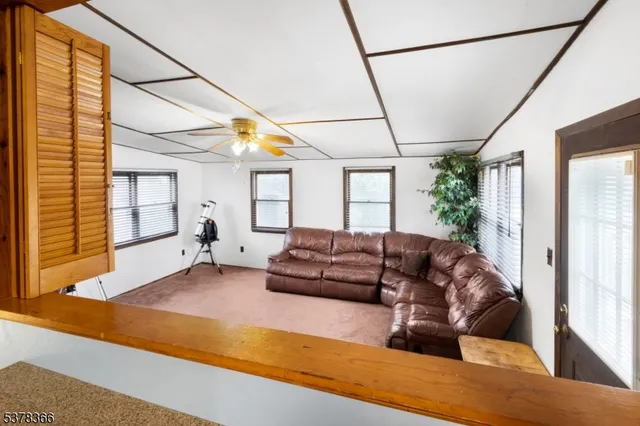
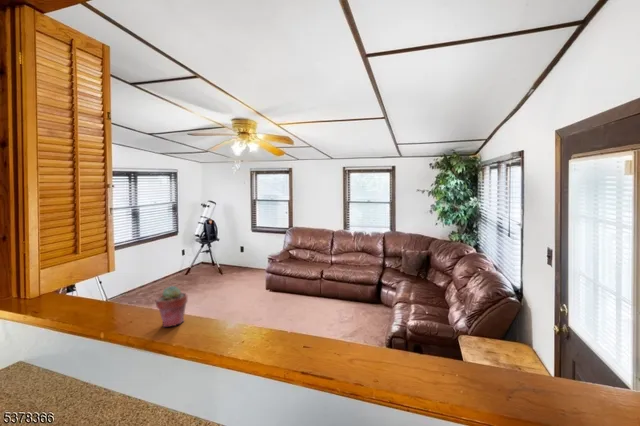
+ potted succulent [155,285,189,328]
